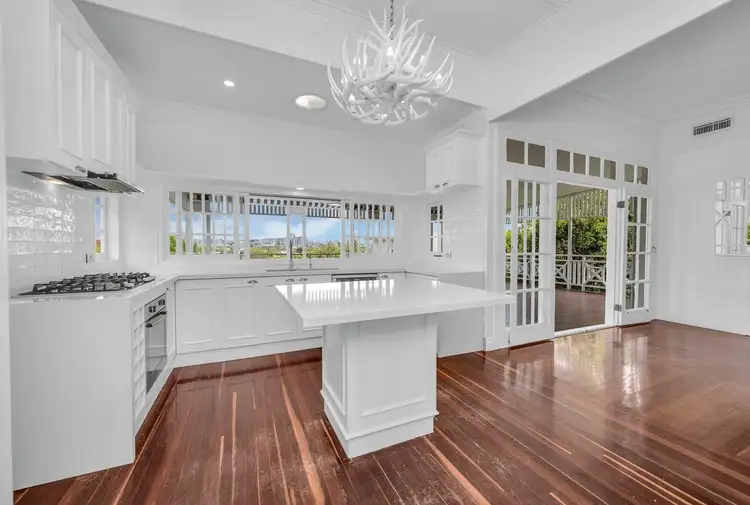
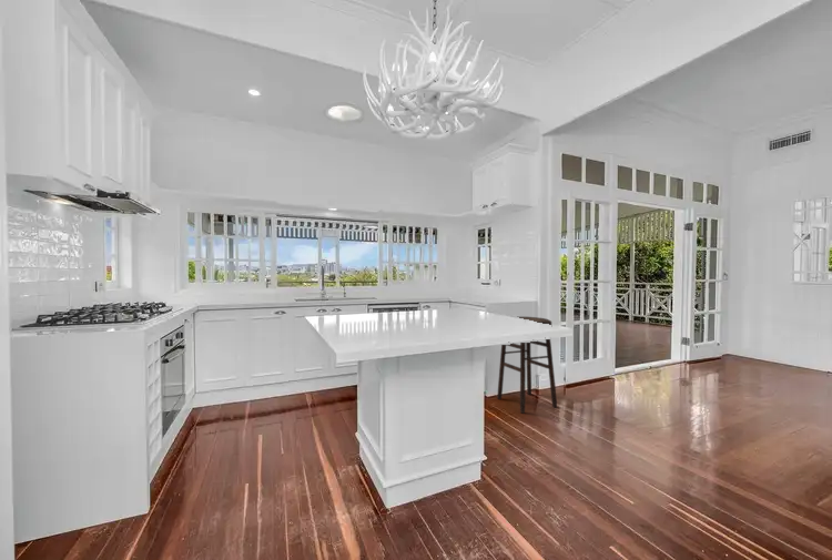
+ stool [496,316,558,415]
